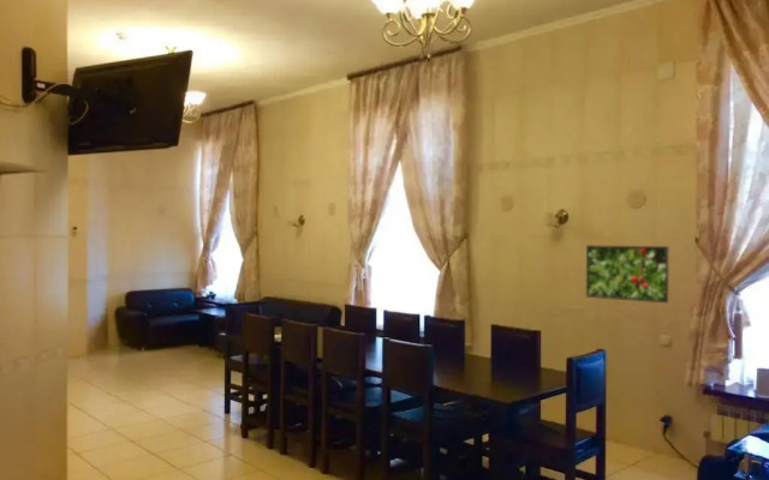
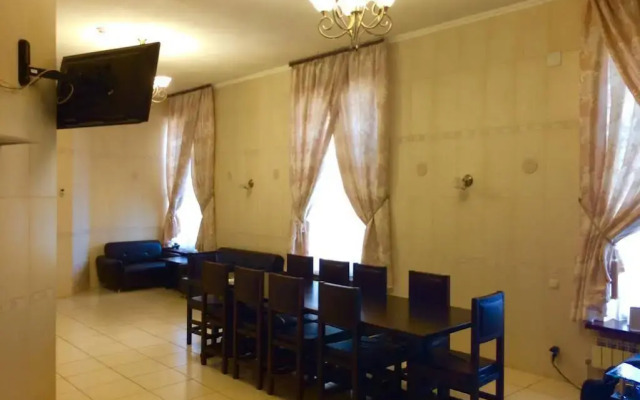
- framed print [585,244,670,304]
